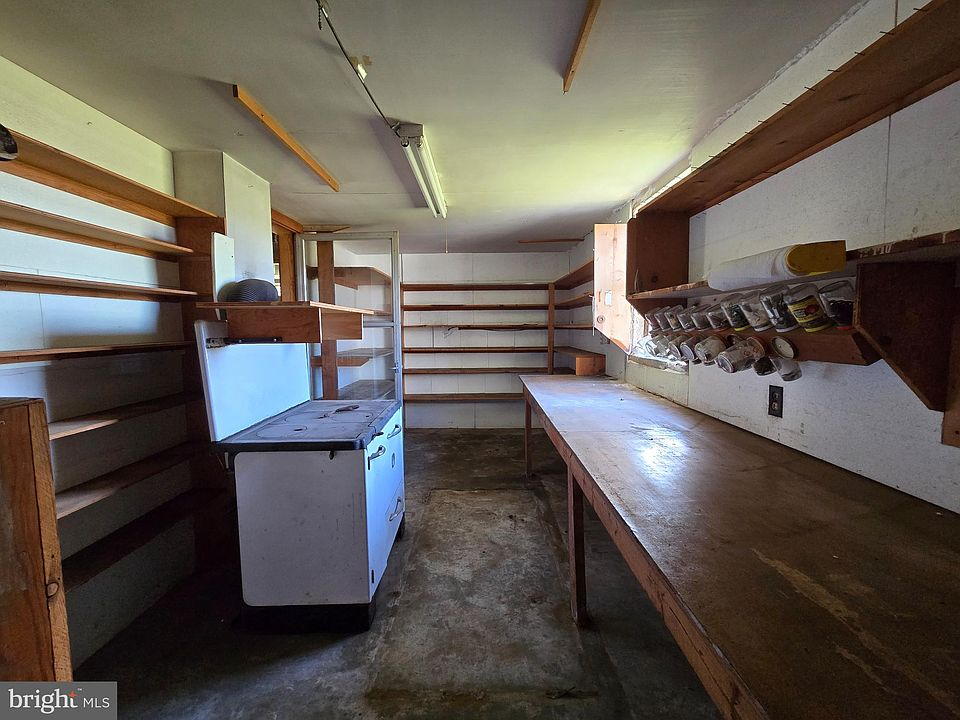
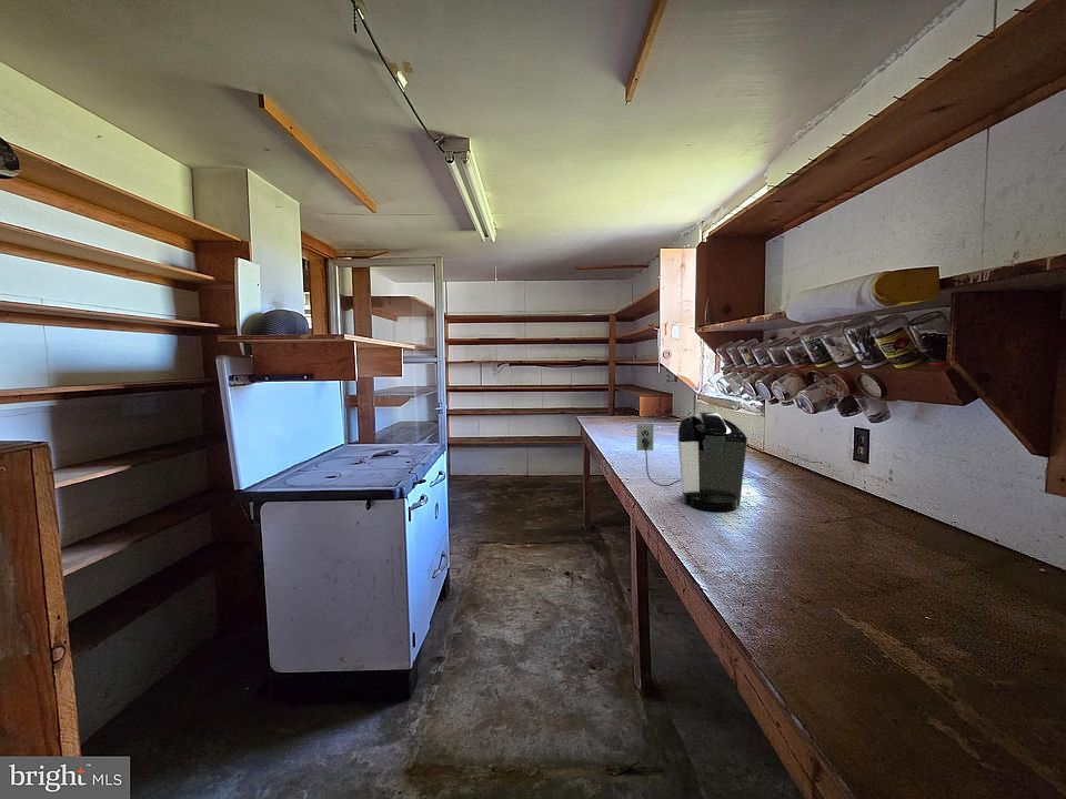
+ coffee maker [636,411,748,513]
